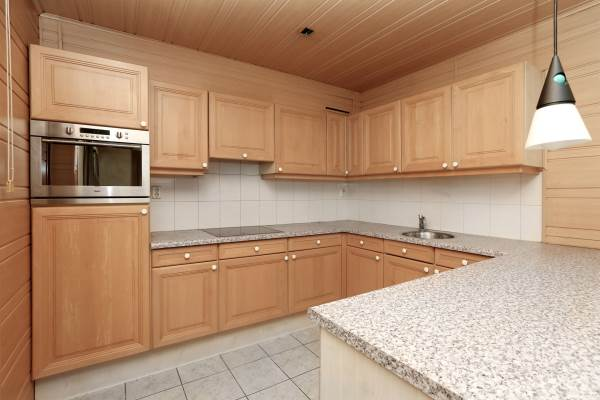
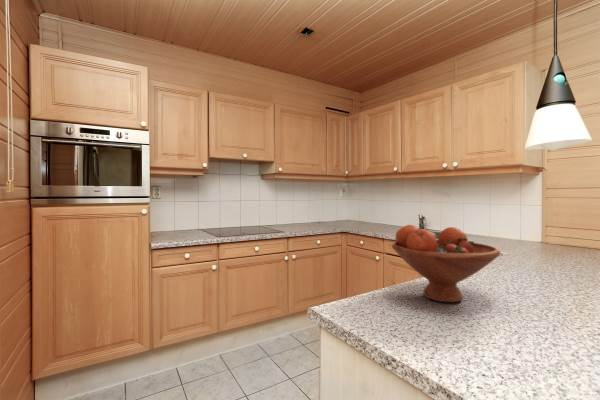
+ fruit bowl [391,224,501,303]
